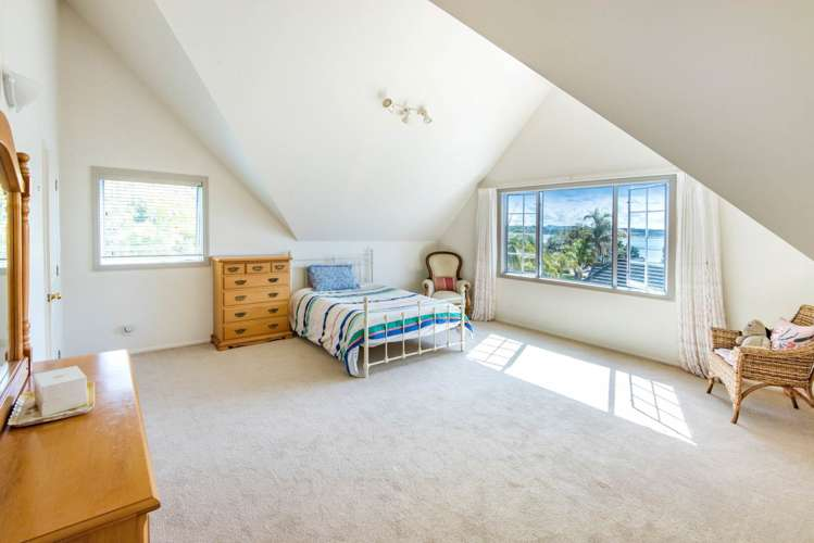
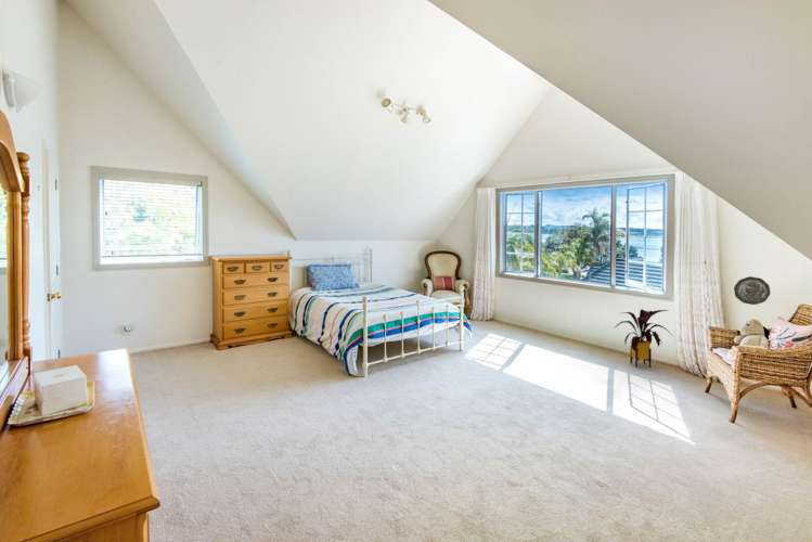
+ decorative plate [733,275,772,306]
+ house plant [613,308,674,369]
